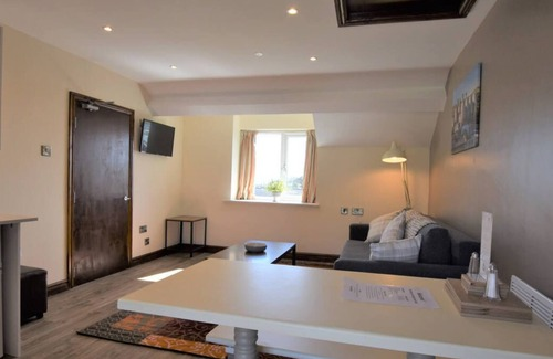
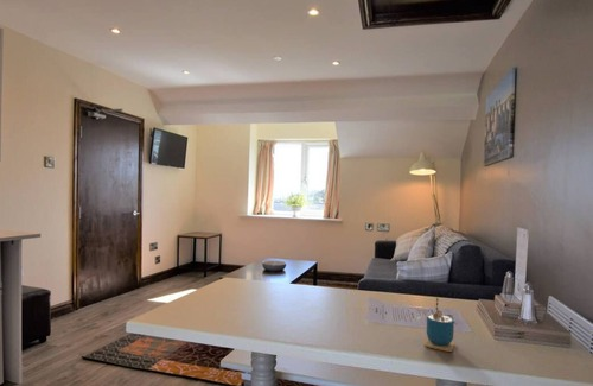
+ cup [423,296,455,353]
